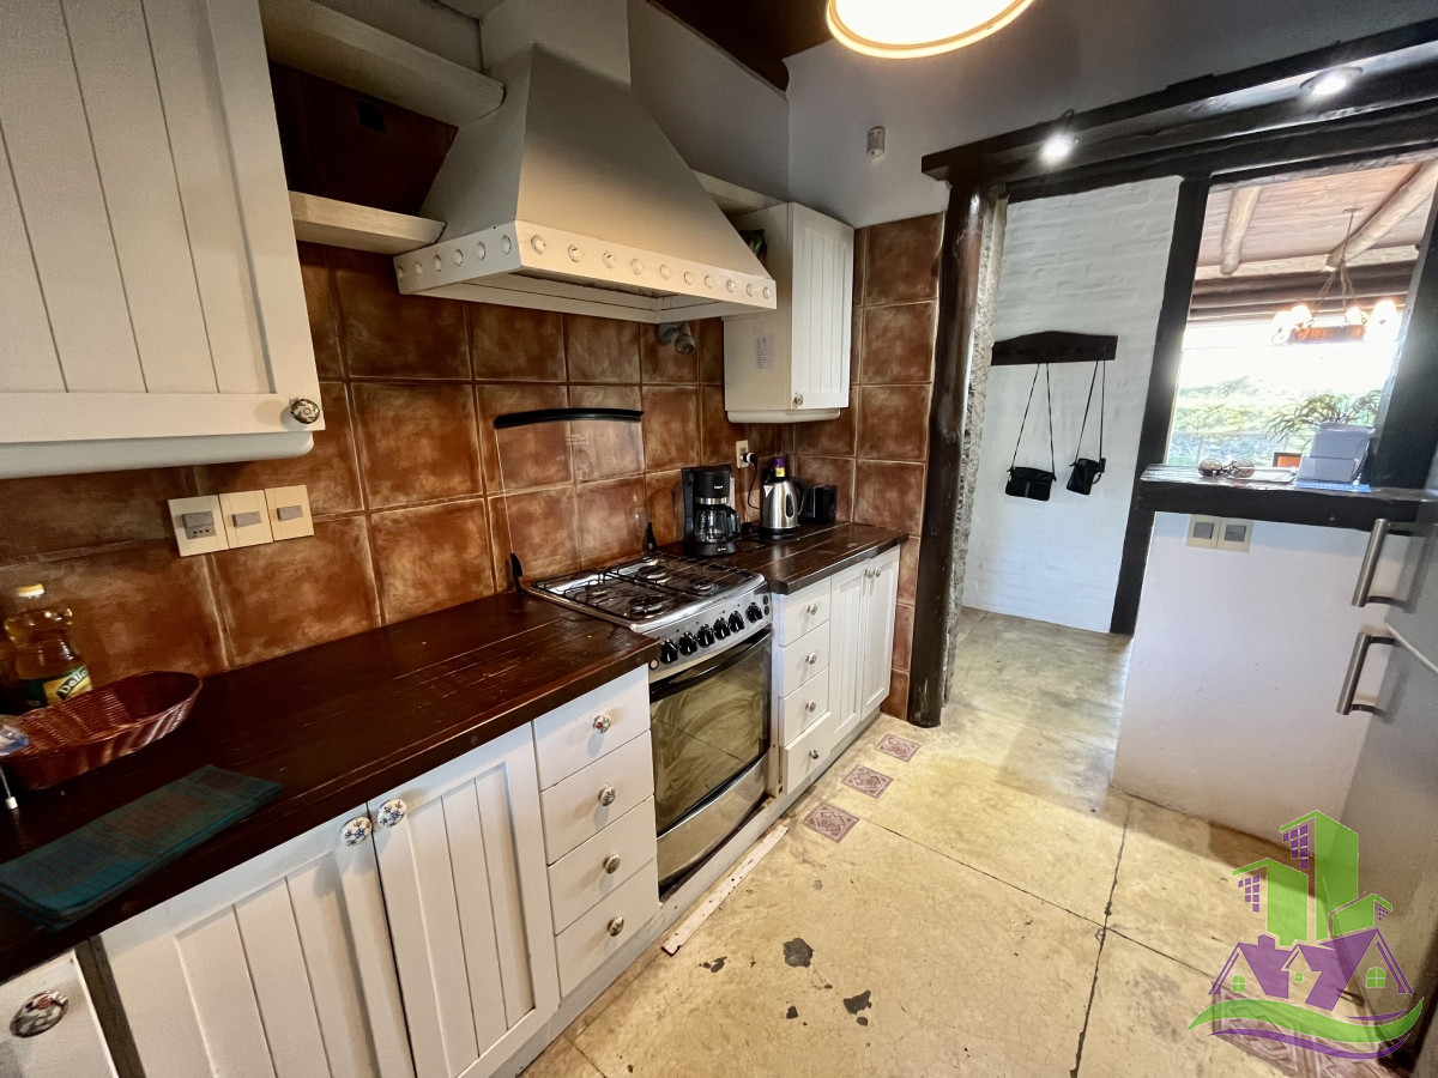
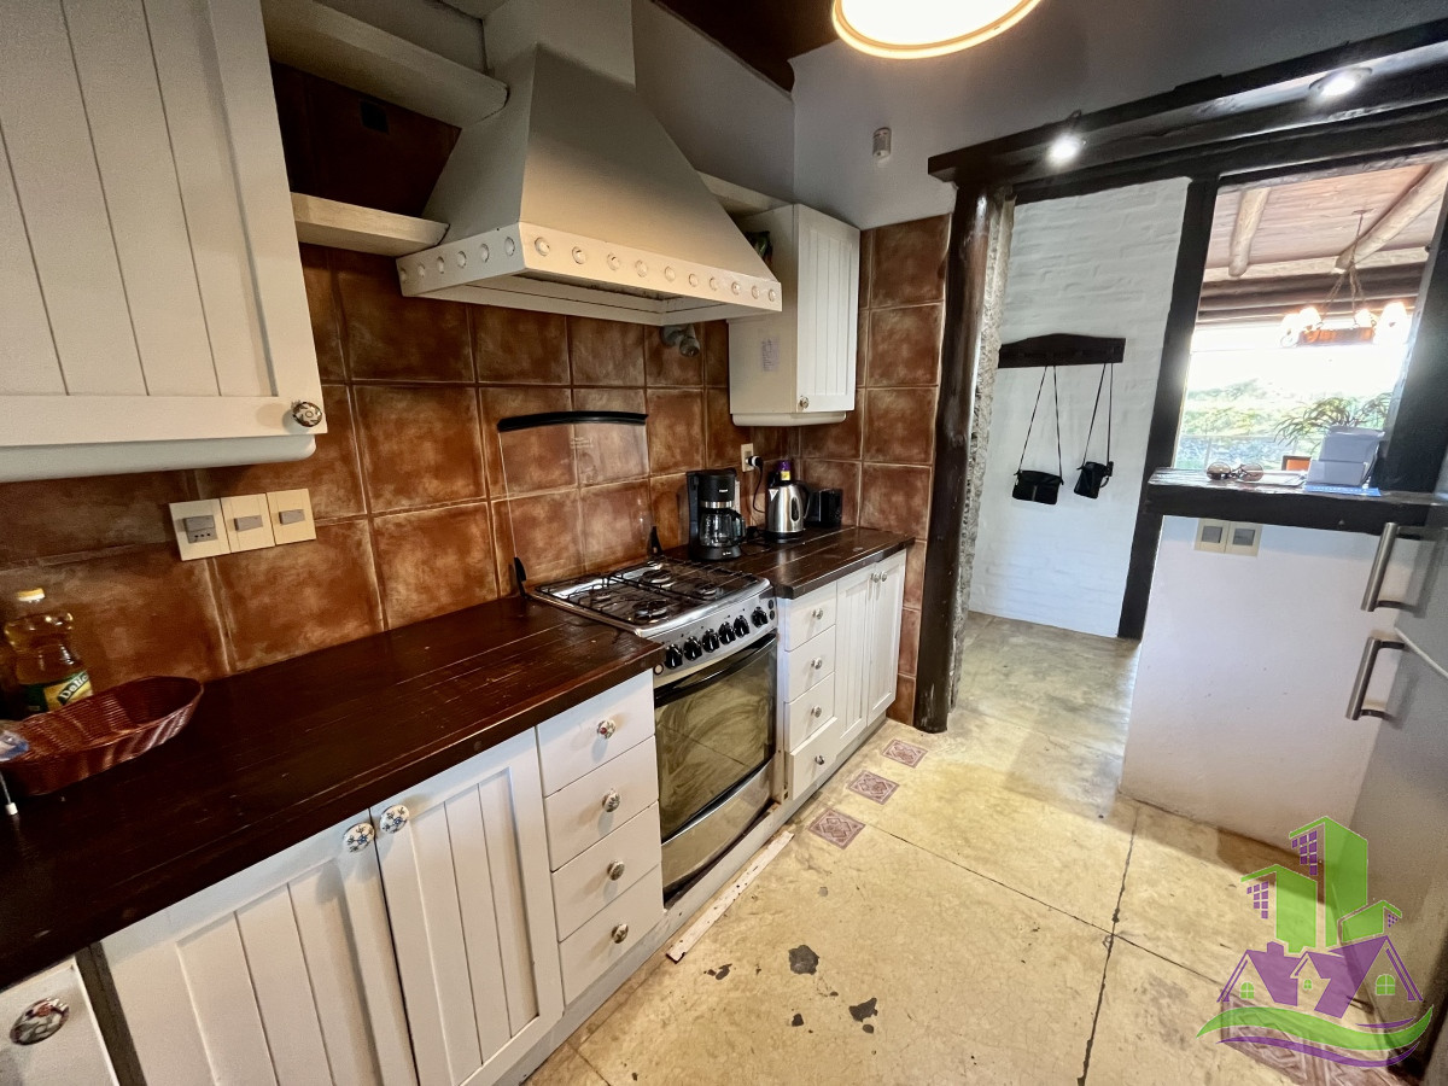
- dish towel [0,763,284,934]
